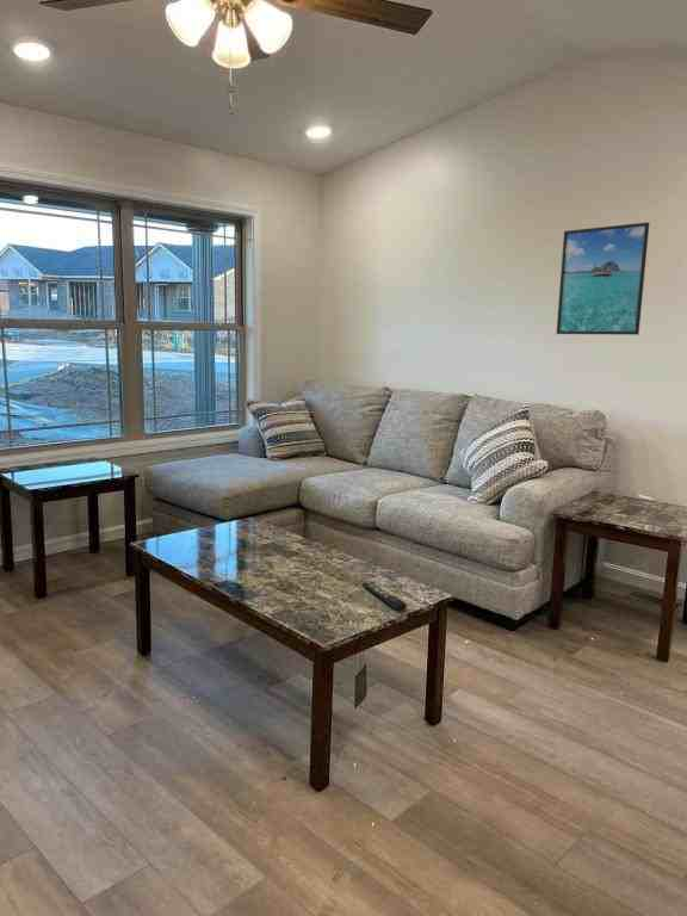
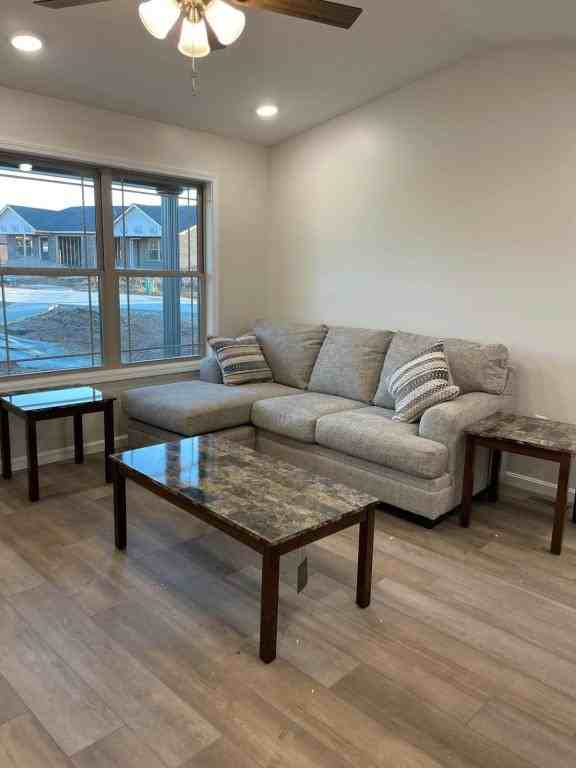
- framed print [556,222,650,336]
- remote control [360,580,408,612]
